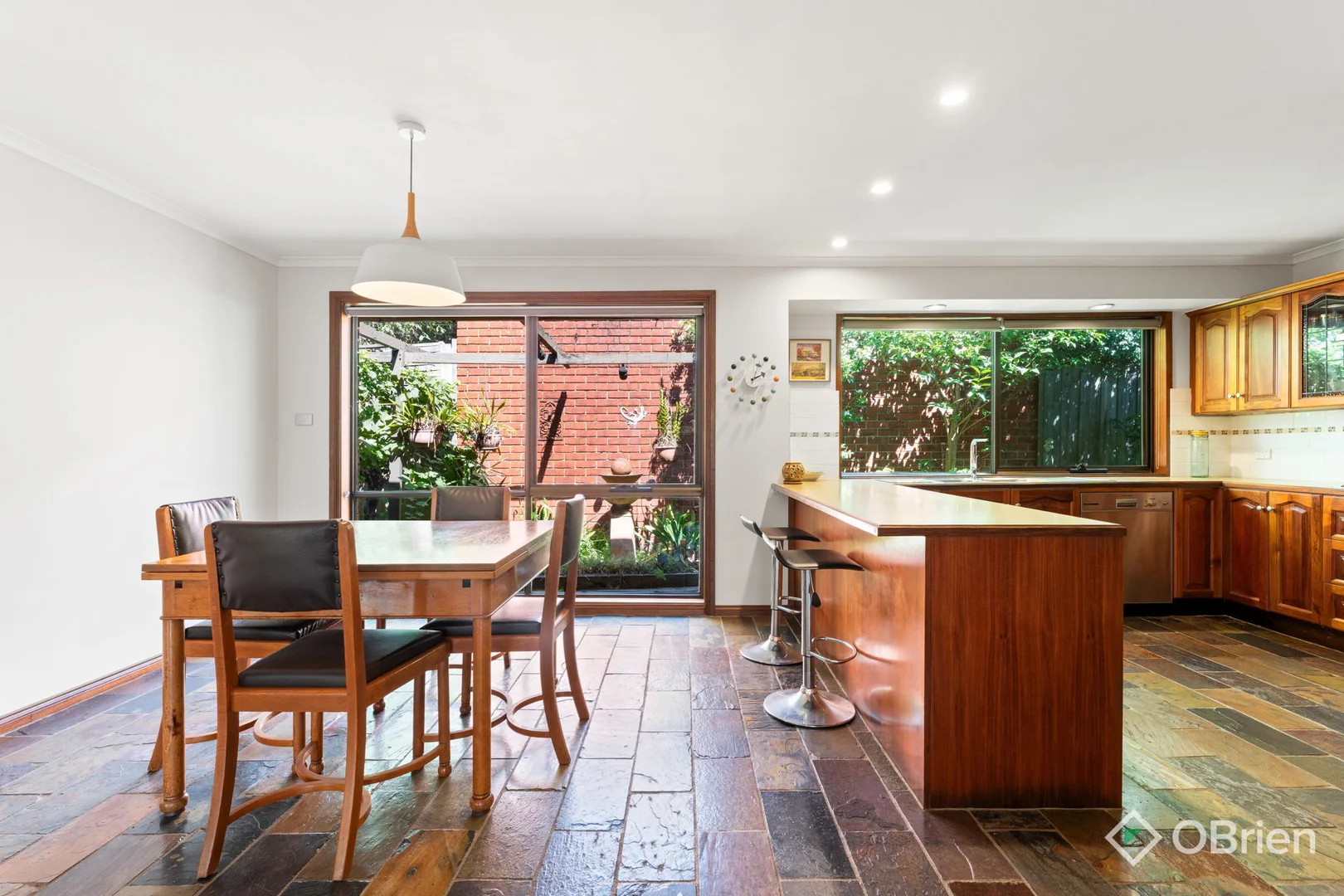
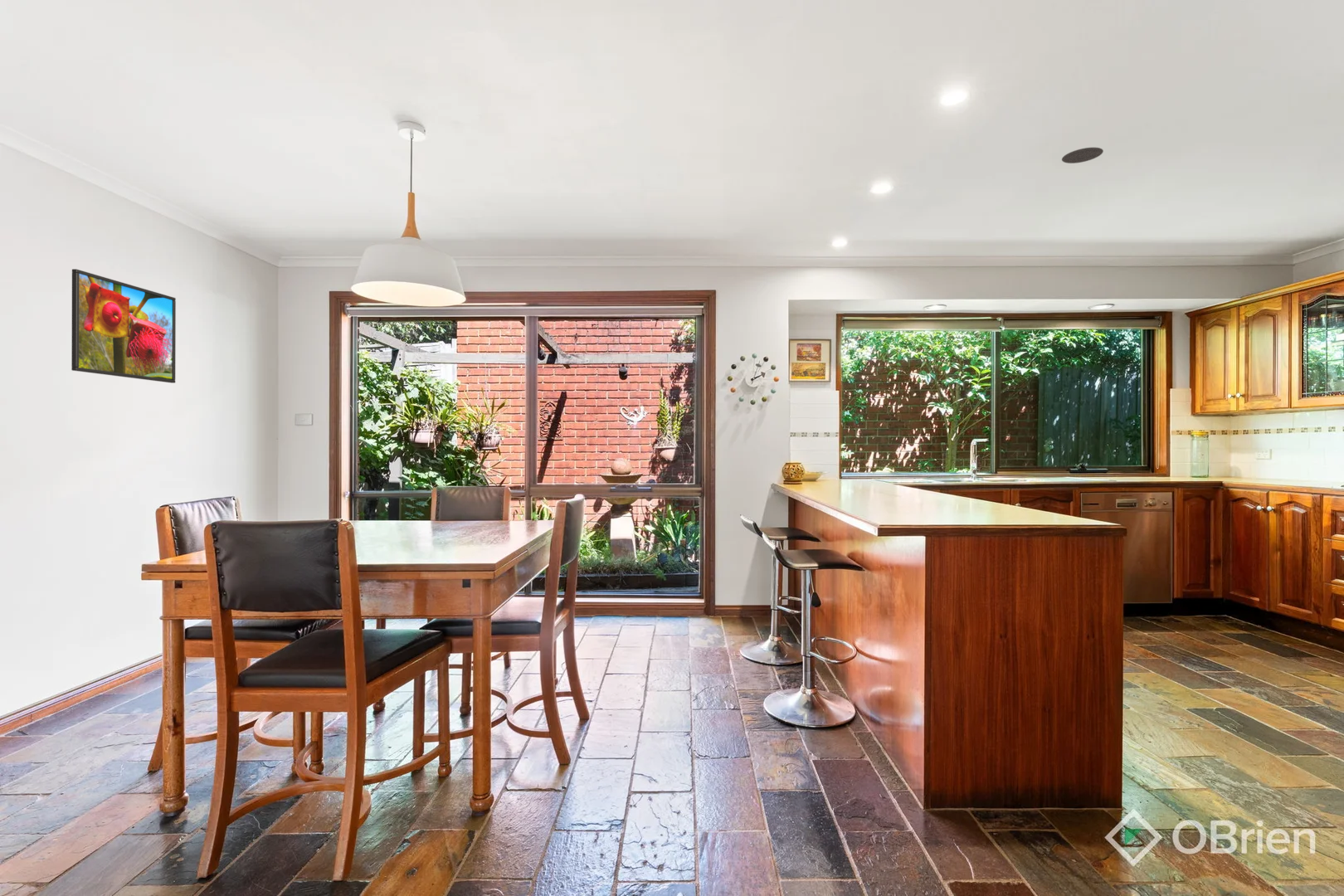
+ recessed light [1061,147,1104,164]
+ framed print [71,268,177,384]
